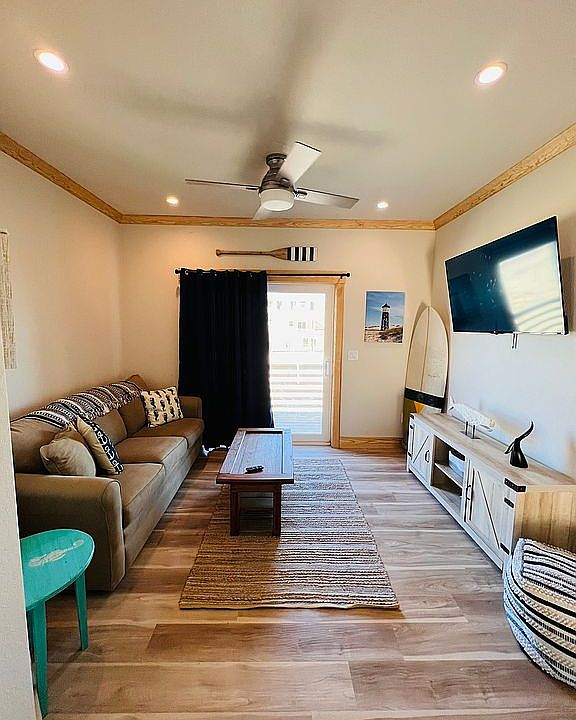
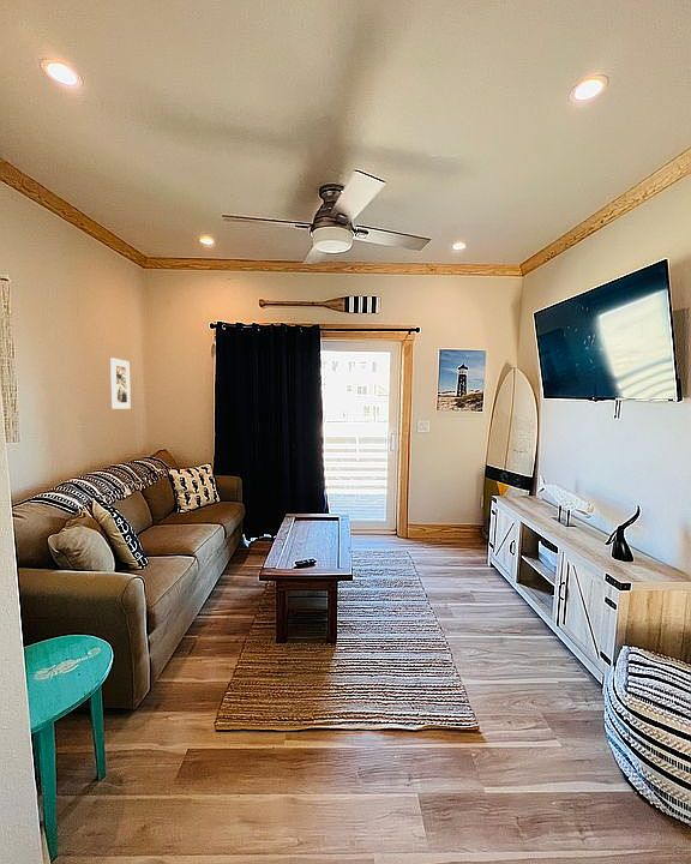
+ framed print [109,356,132,410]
